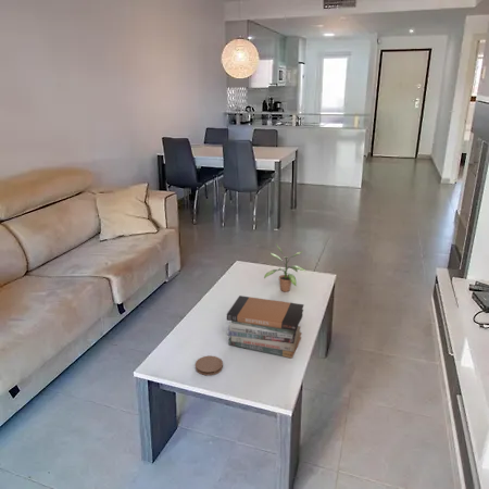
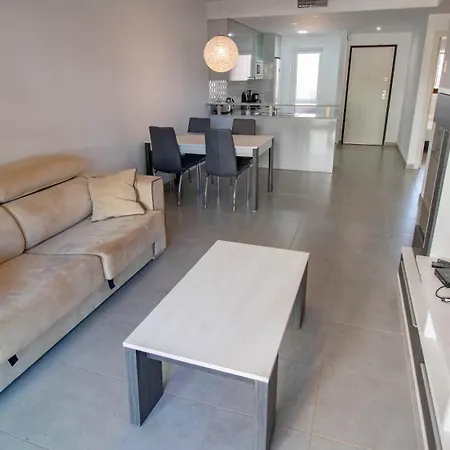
- book stack [226,294,305,360]
- coaster [195,355,224,376]
- potted plant [263,244,308,292]
